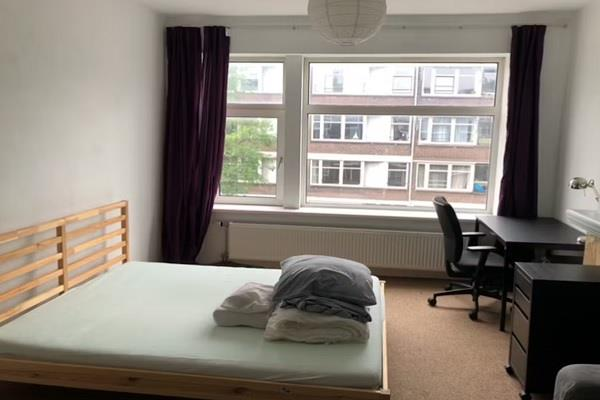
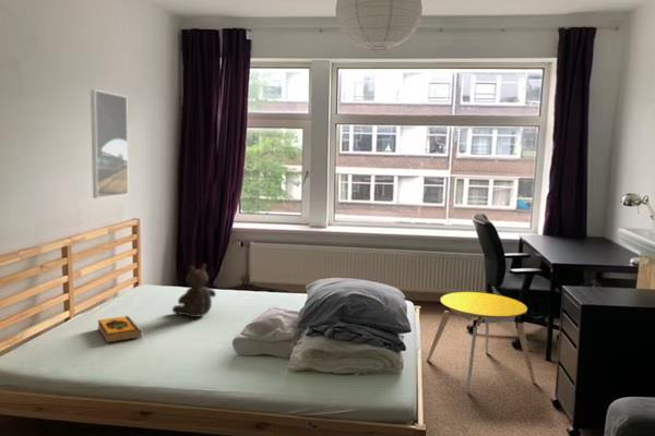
+ hardback book [97,315,143,344]
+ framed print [90,88,129,199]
+ teddy bear [171,263,217,318]
+ stool [426,291,536,392]
